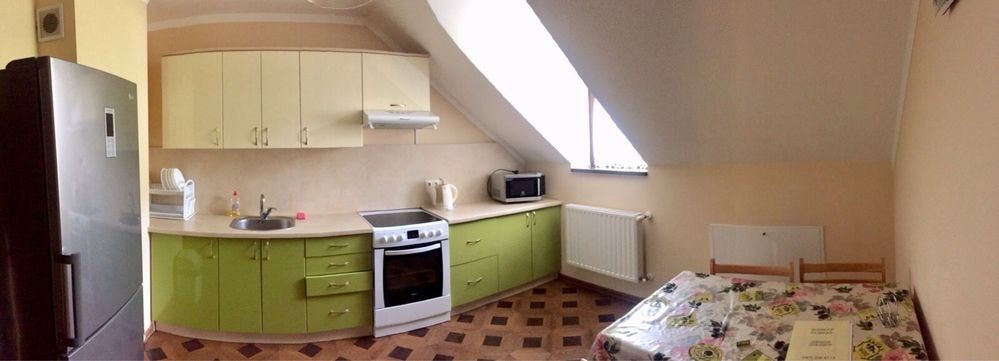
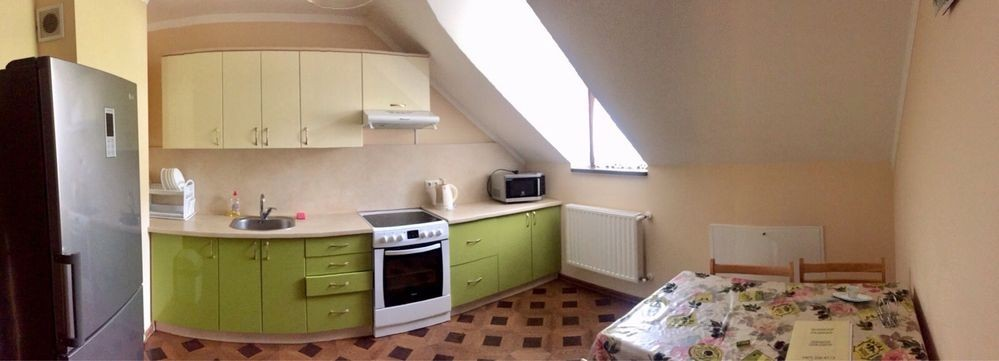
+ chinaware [809,285,873,304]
